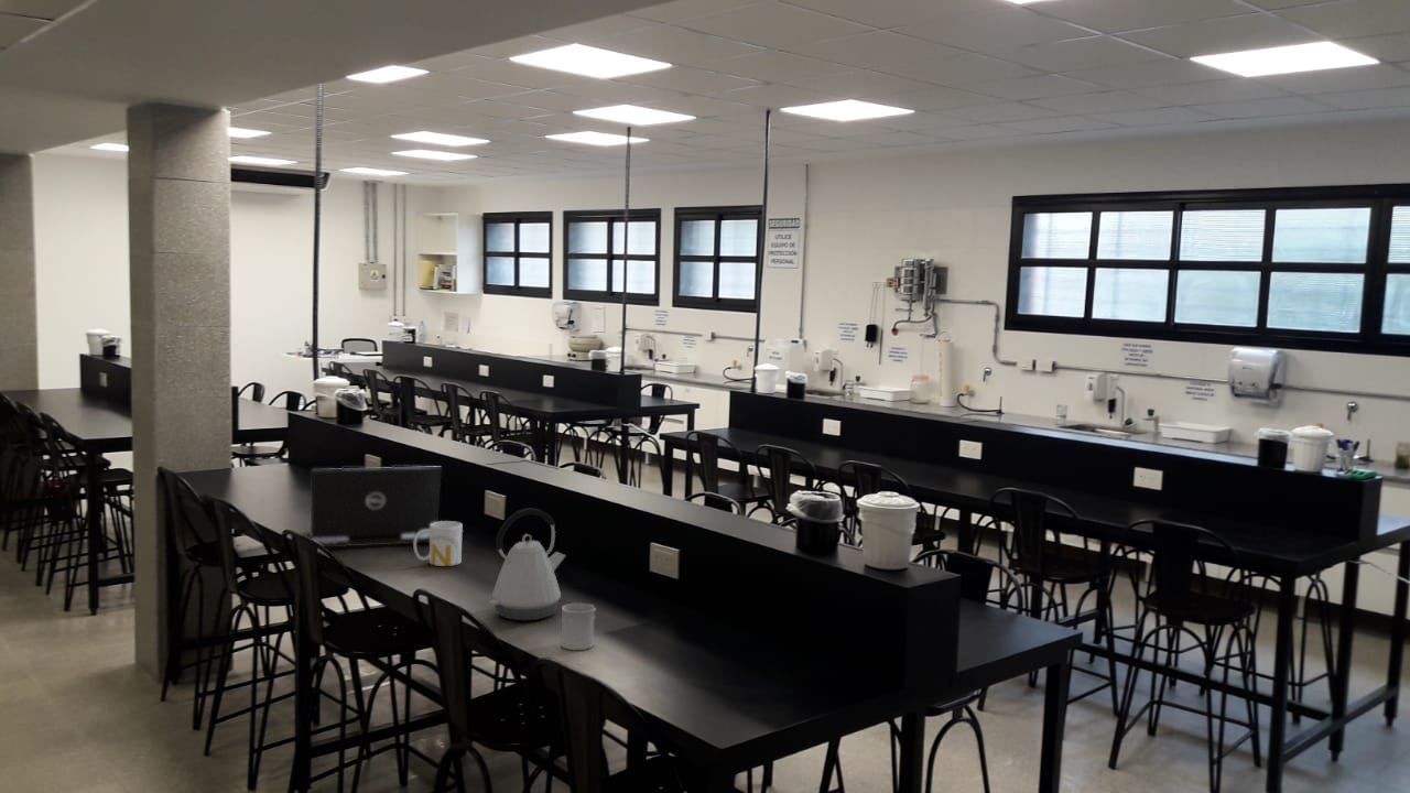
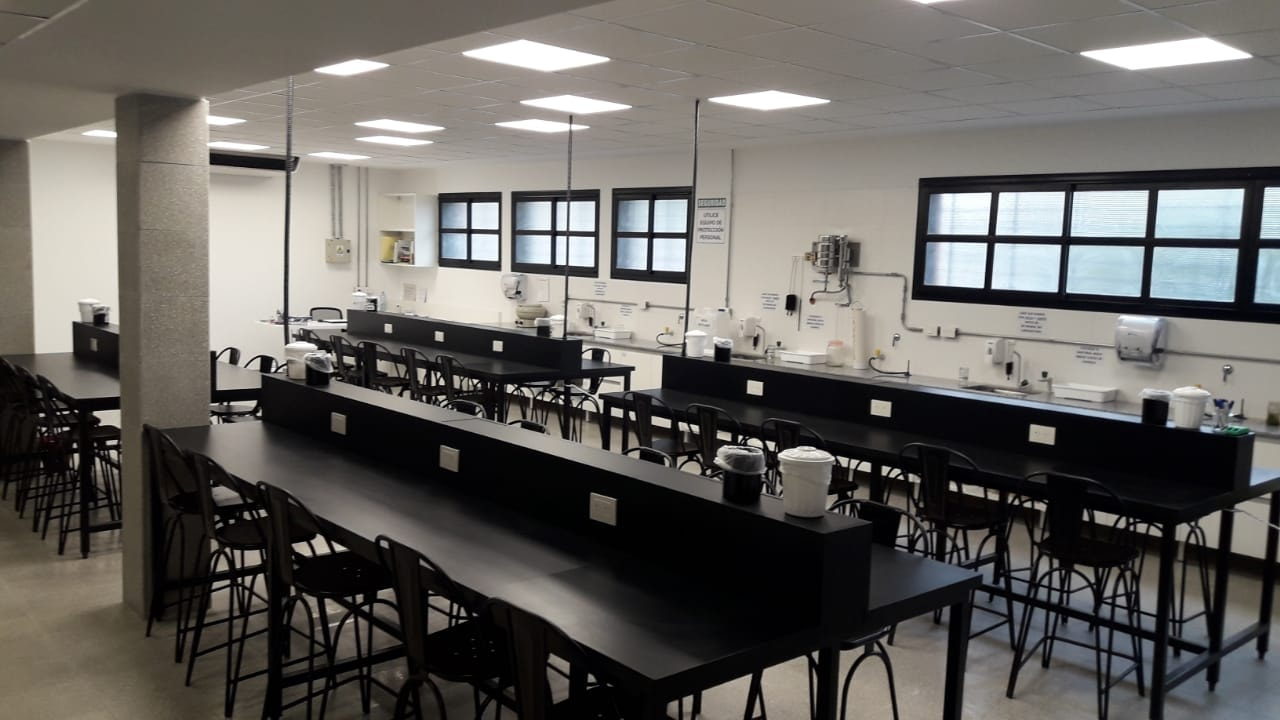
- mug [412,520,464,567]
- laptop [308,466,443,548]
- kettle [488,507,567,621]
- cup [560,602,597,651]
